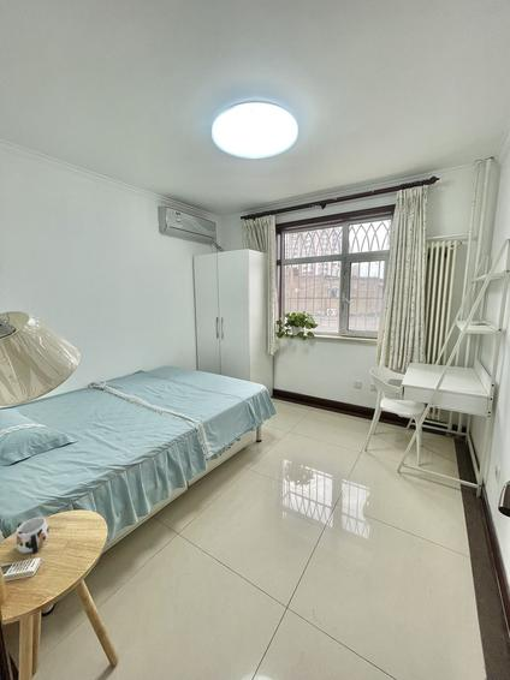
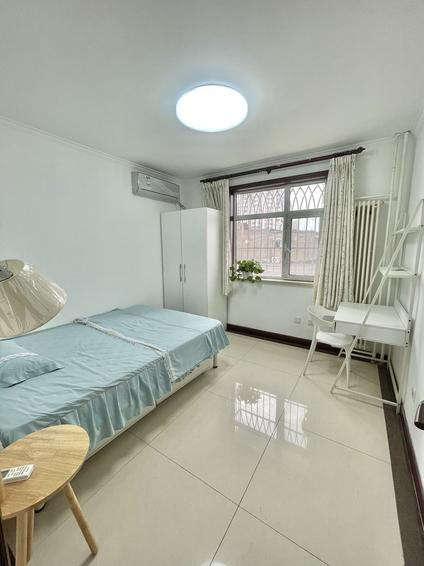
- mug [14,515,51,555]
